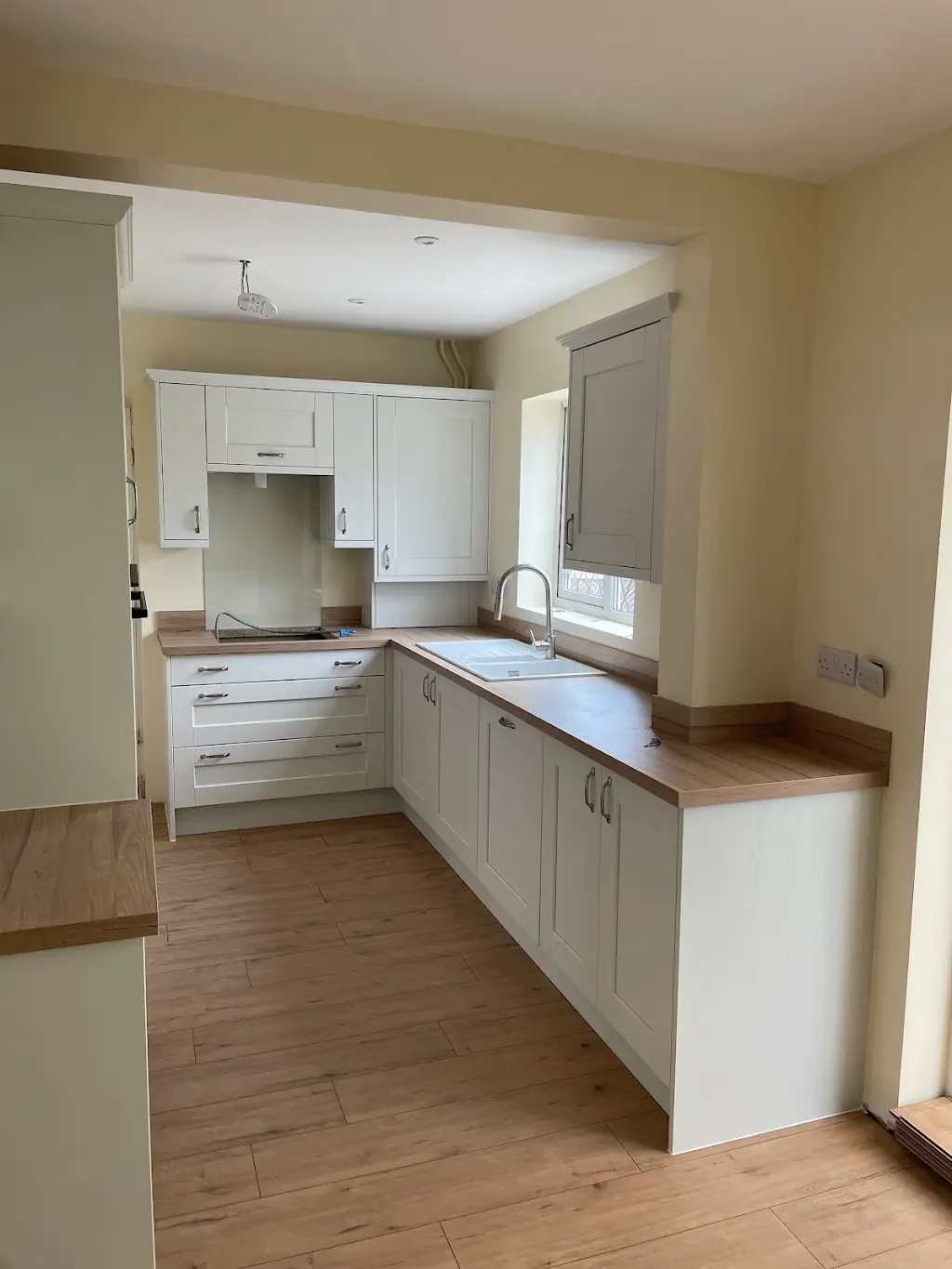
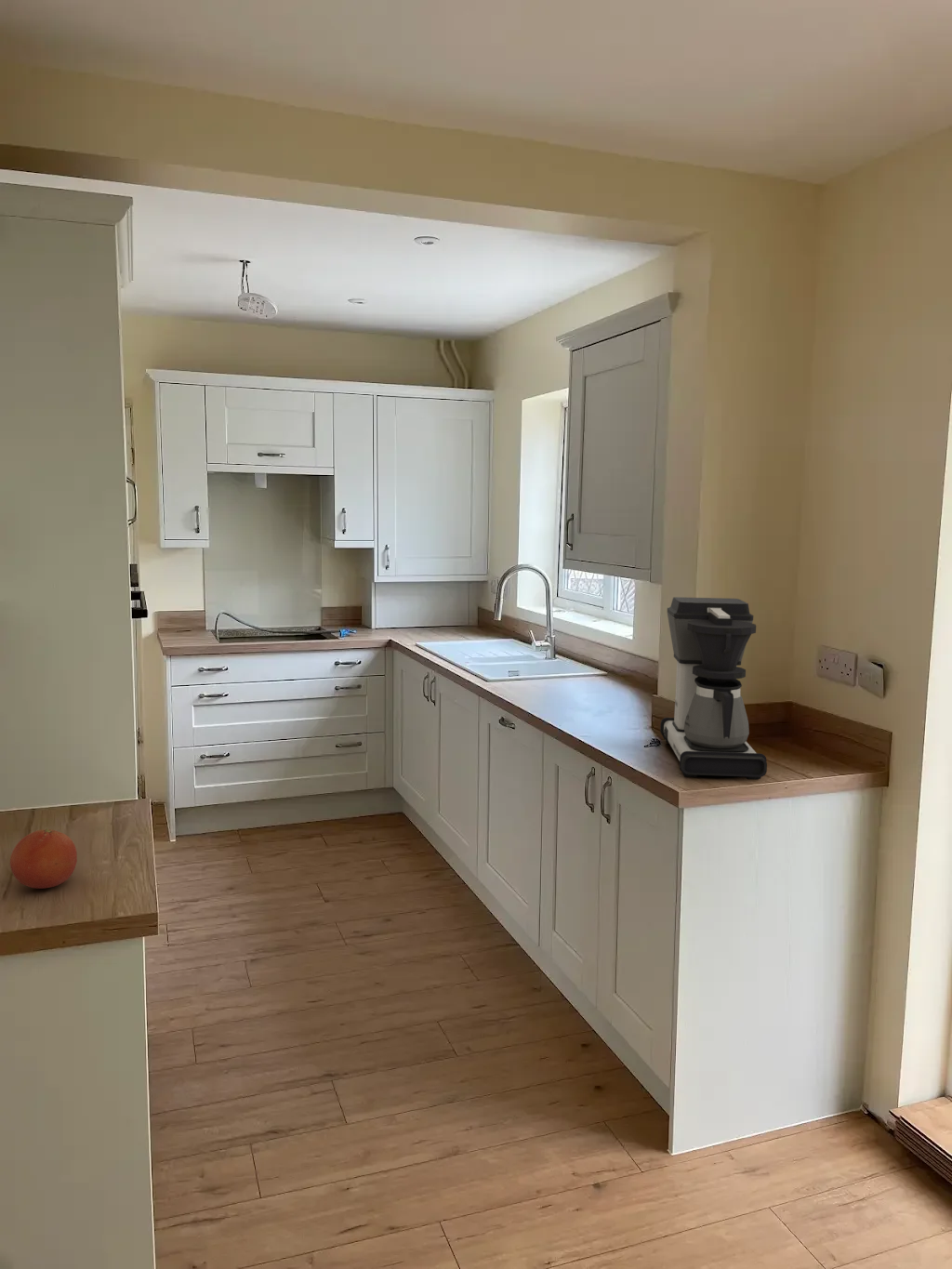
+ coffee maker [659,596,768,781]
+ fruit [9,828,78,890]
